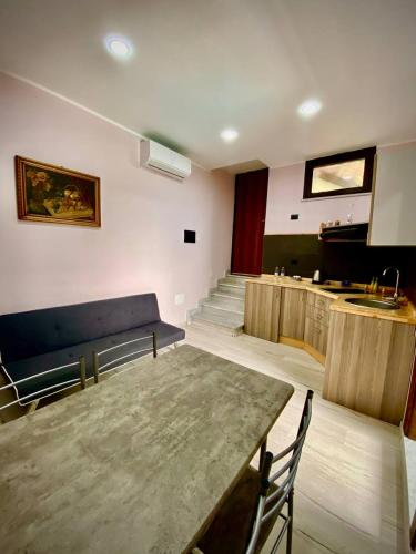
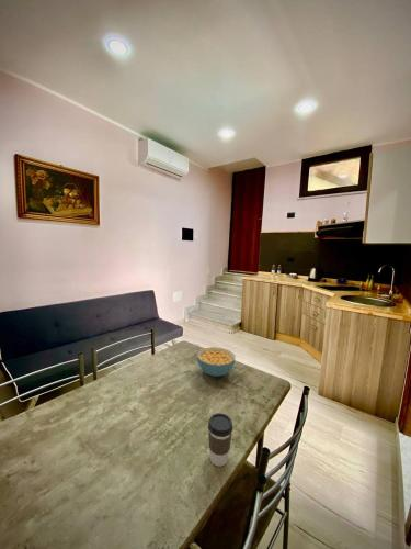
+ coffee cup [207,412,233,468]
+ cereal bowl [196,346,237,378]
